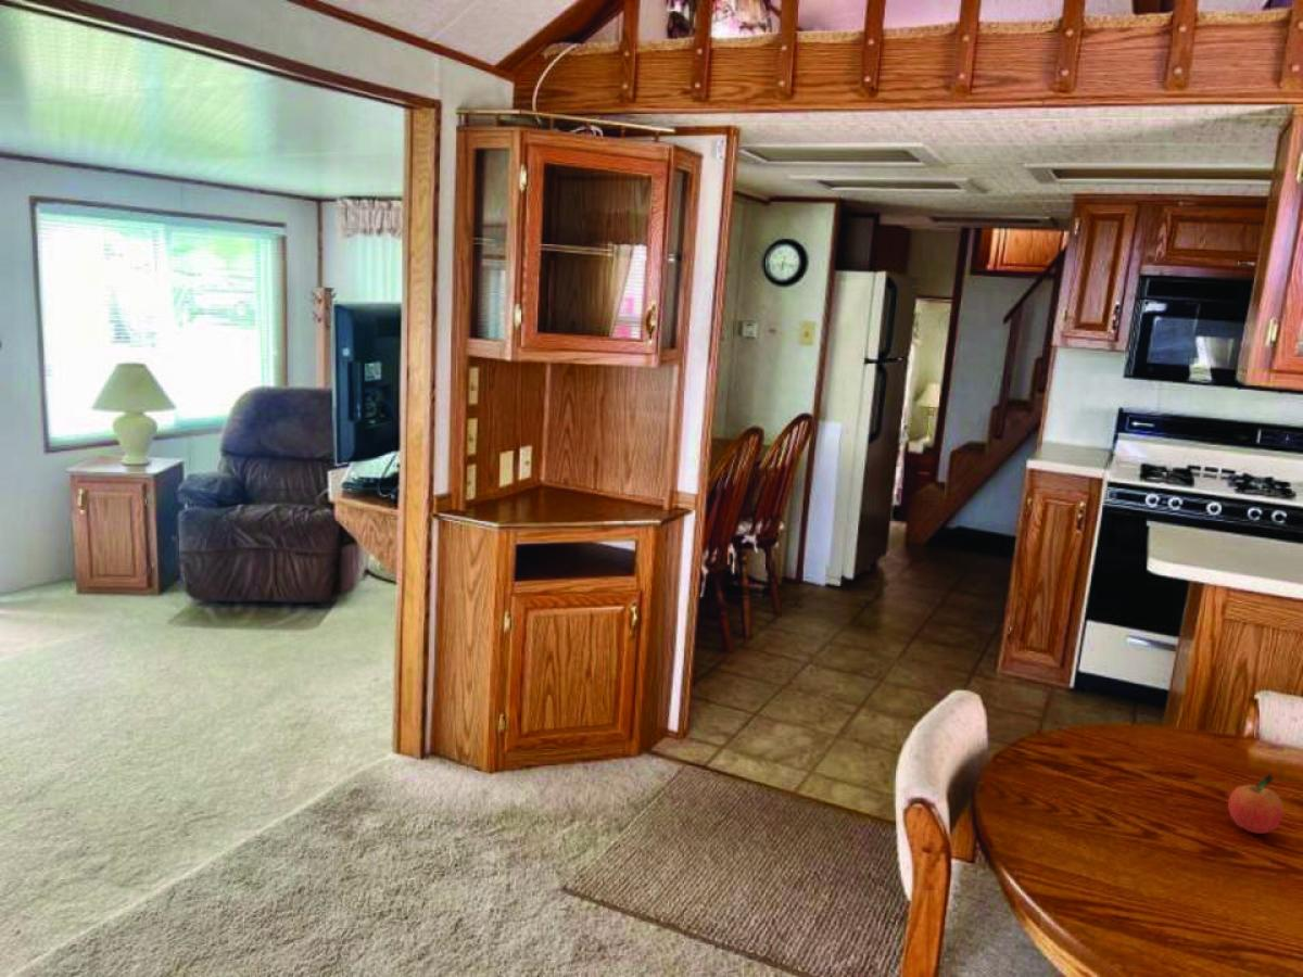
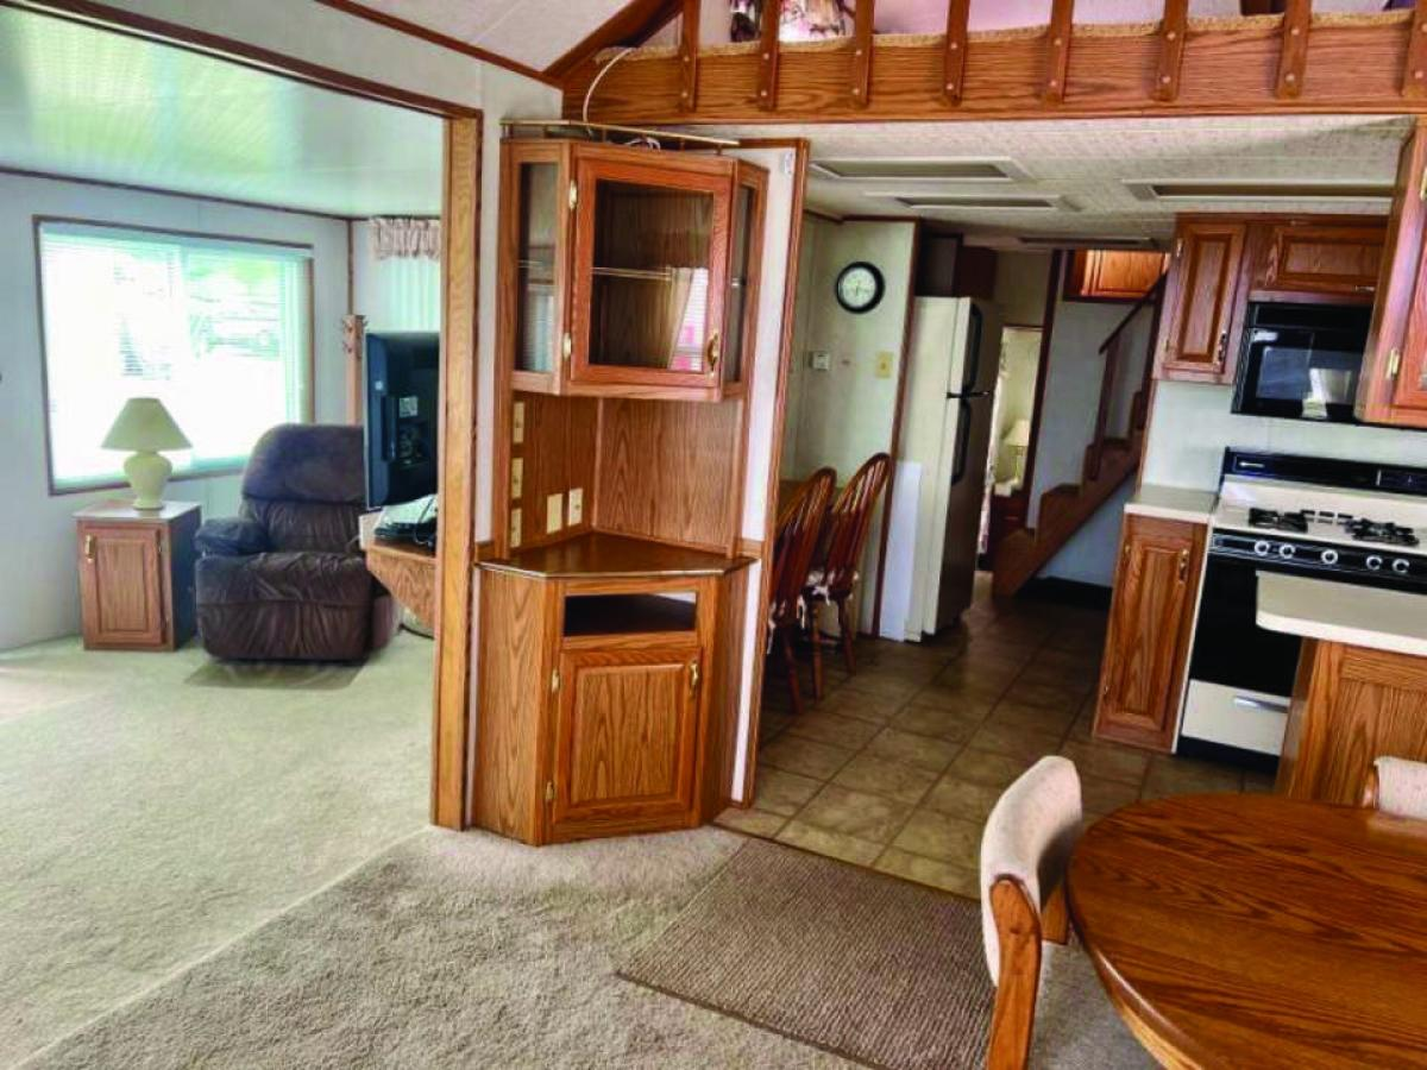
- fruit [1227,773,1285,835]
